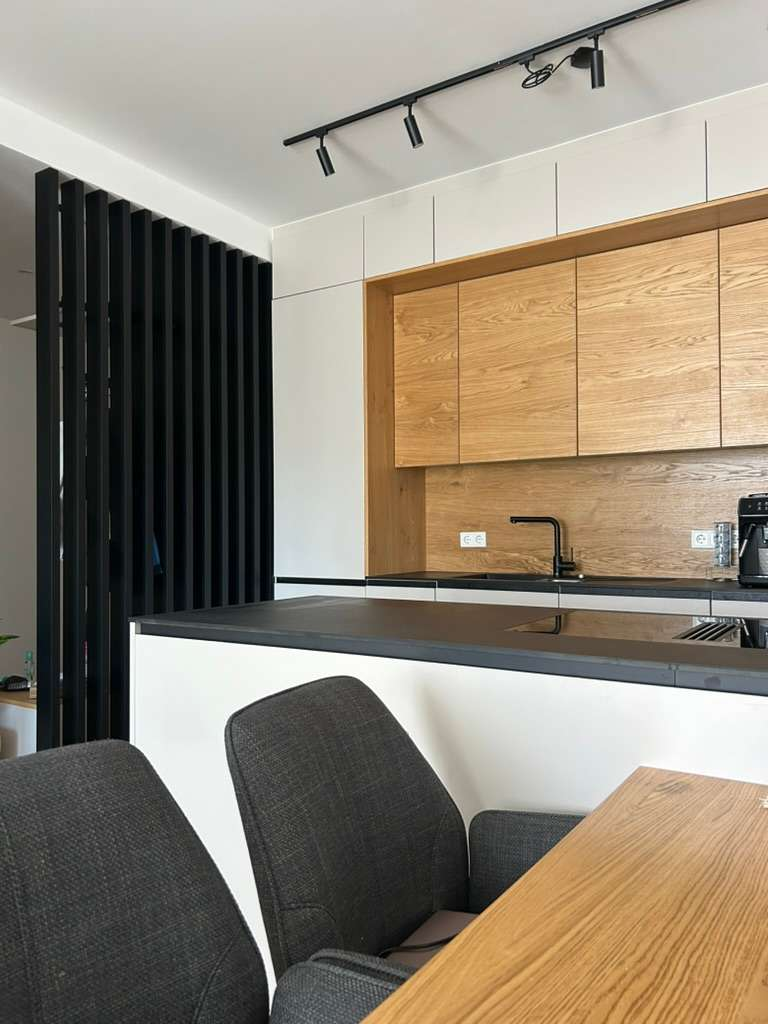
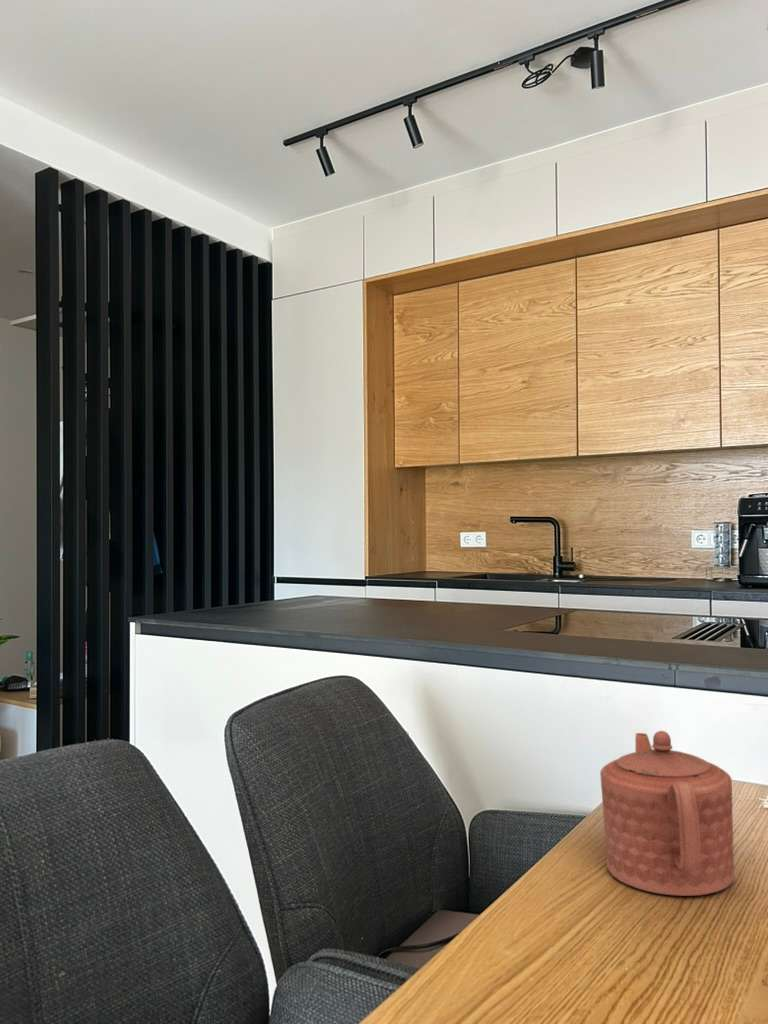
+ teapot [599,730,735,897]
